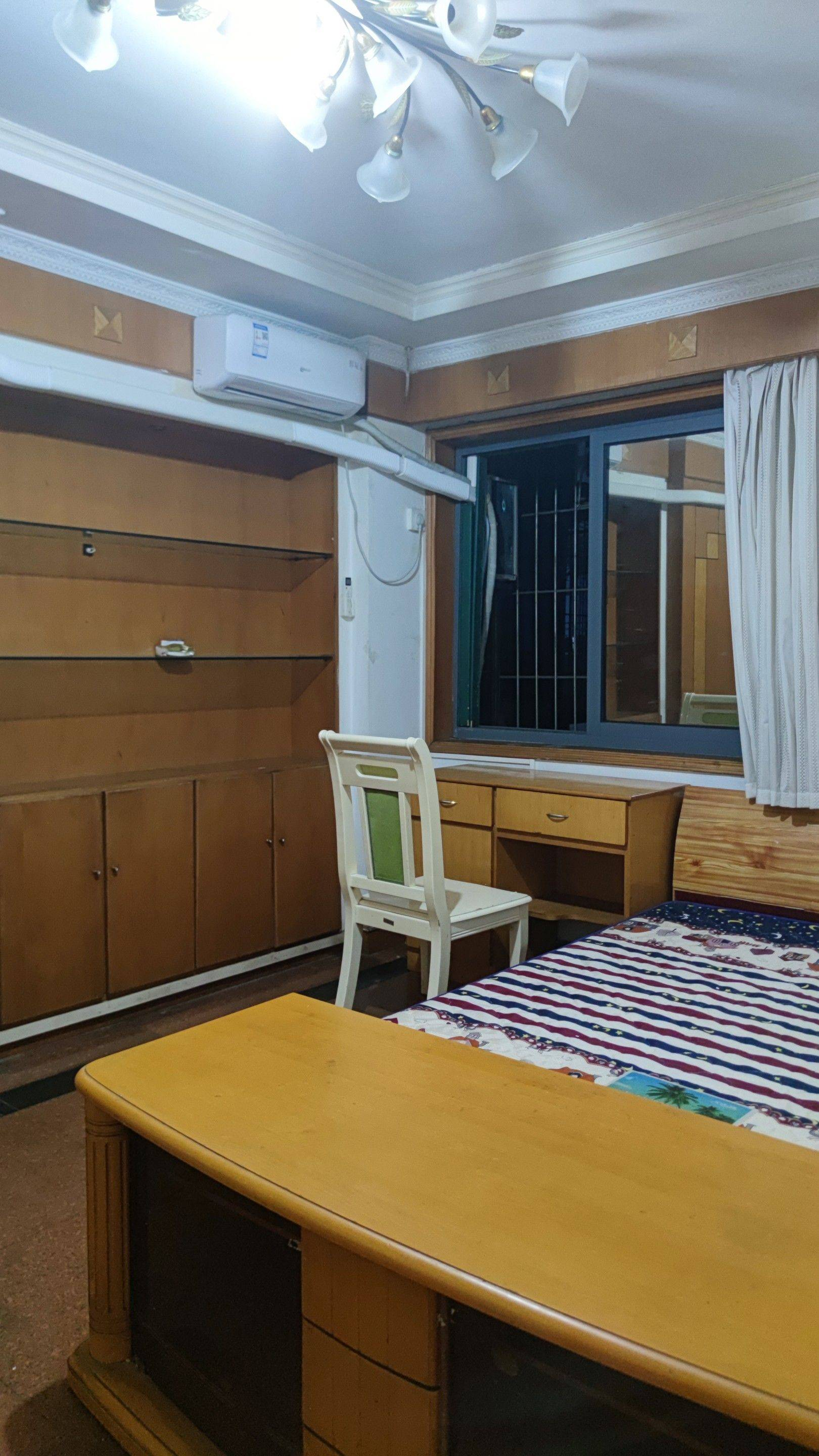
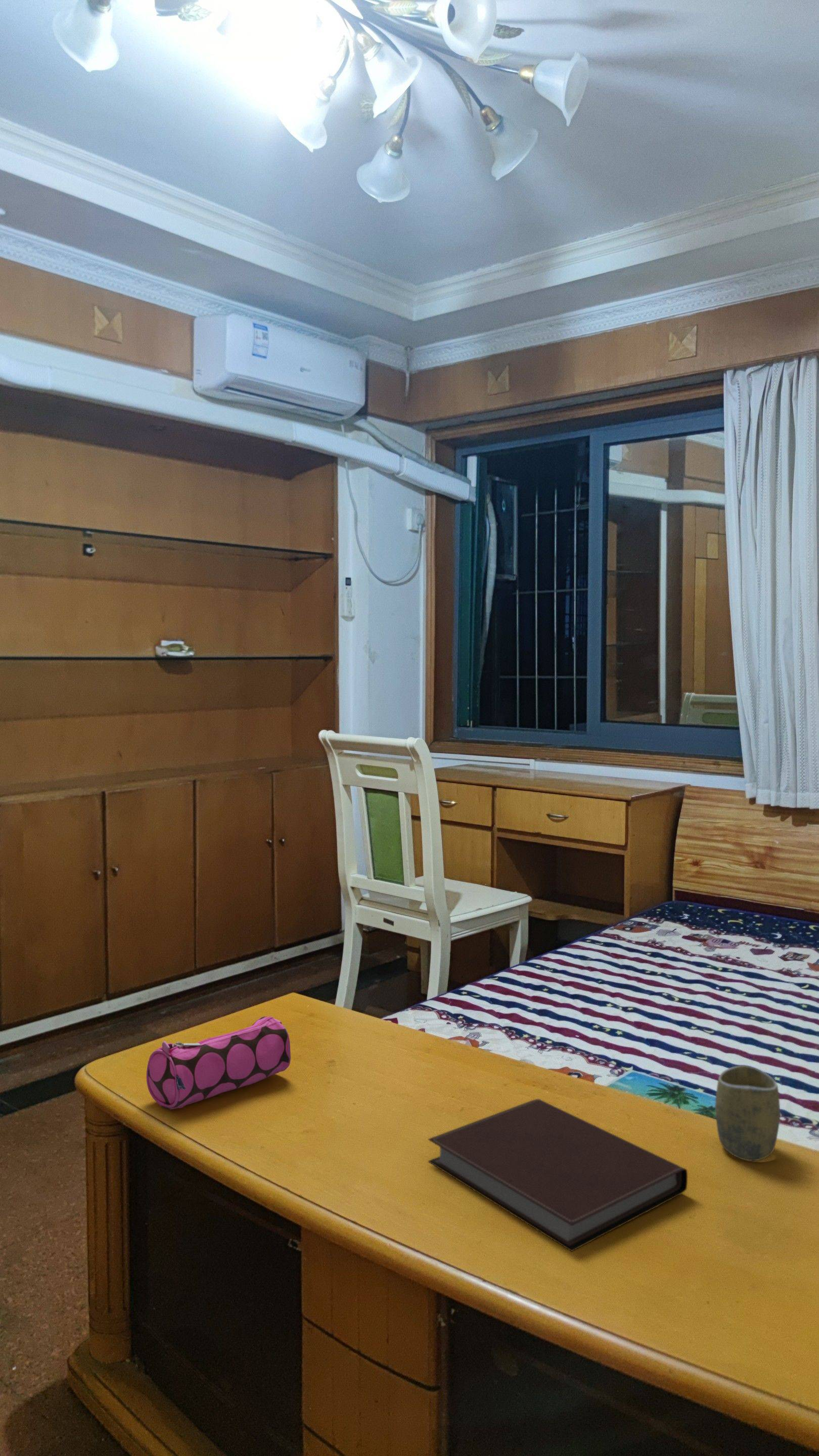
+ pencil case [146,1016,291,1110]
+ cup [714,1065,781,1161]
+ notebook [428,1099,688,1252]
